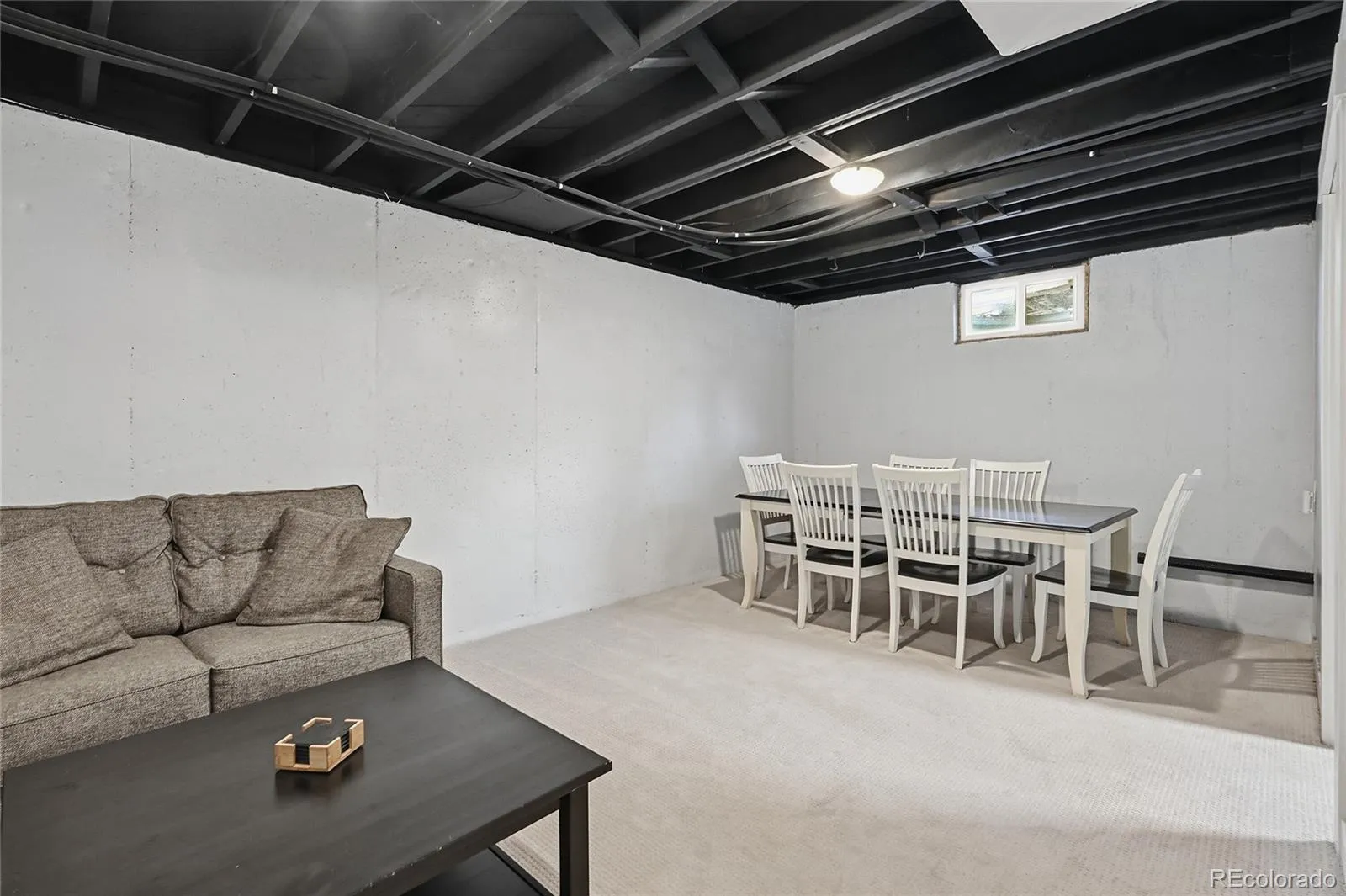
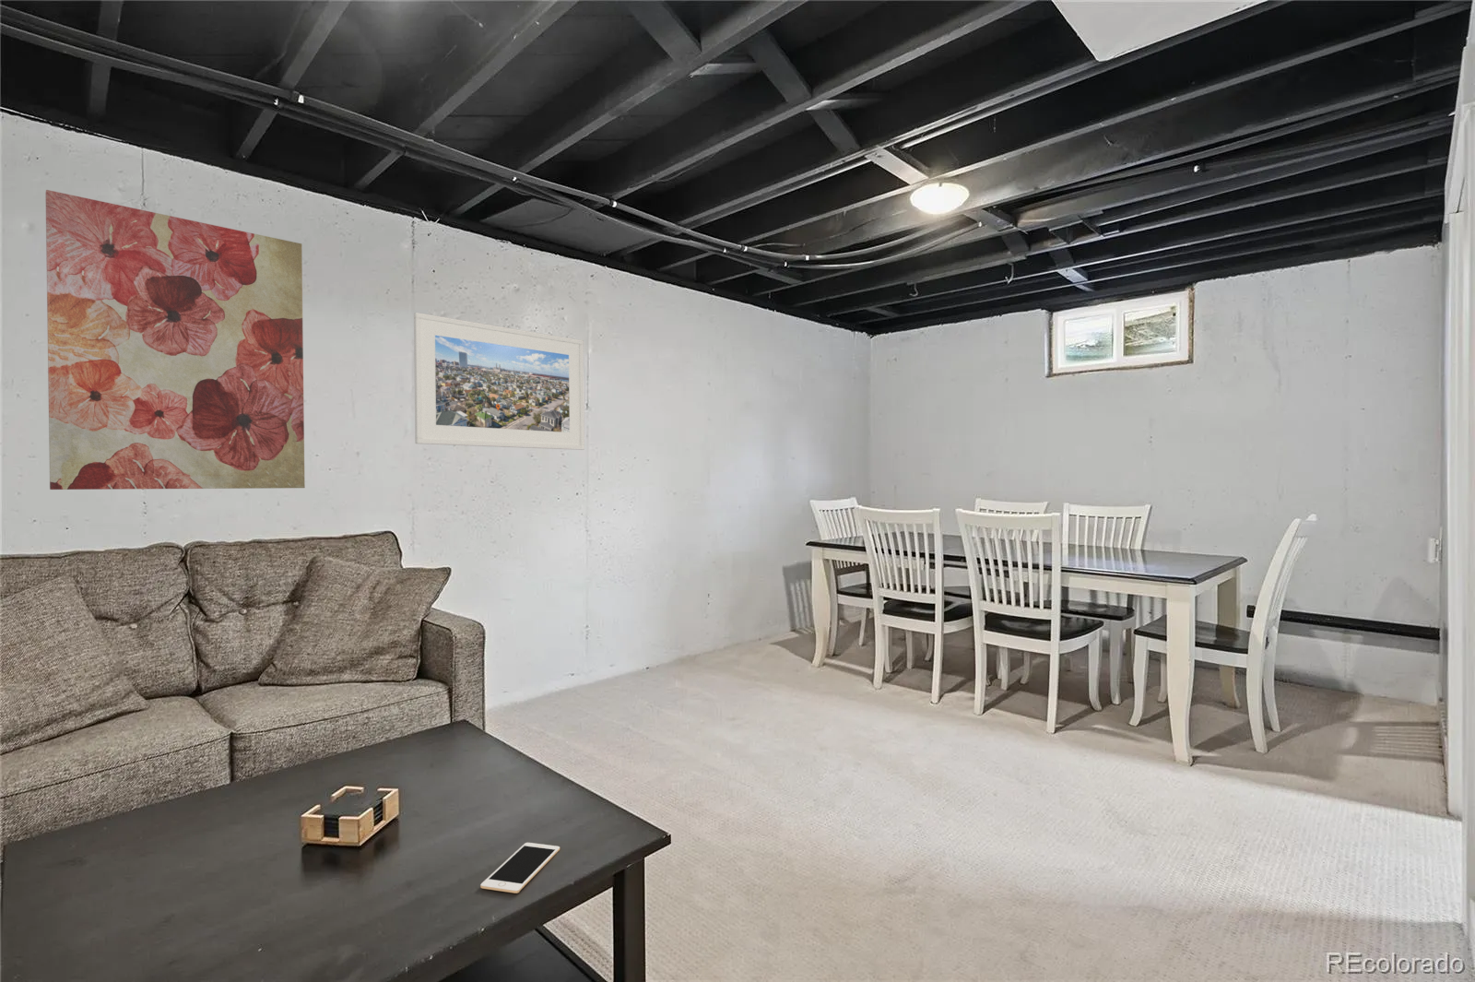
+ cell phone [479,842,560,894]
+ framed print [413,311,585,450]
+ wall art [44,189,306,491]
